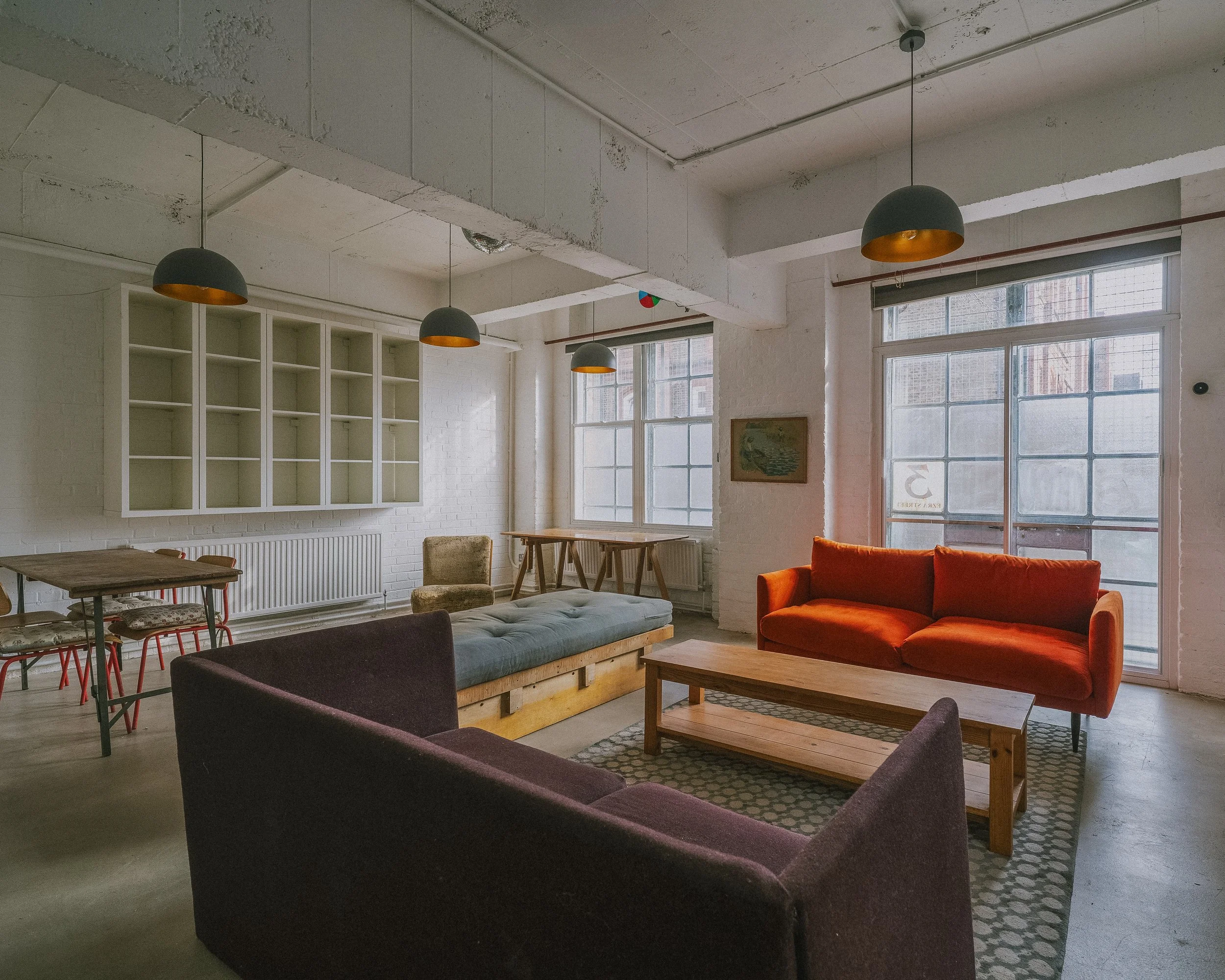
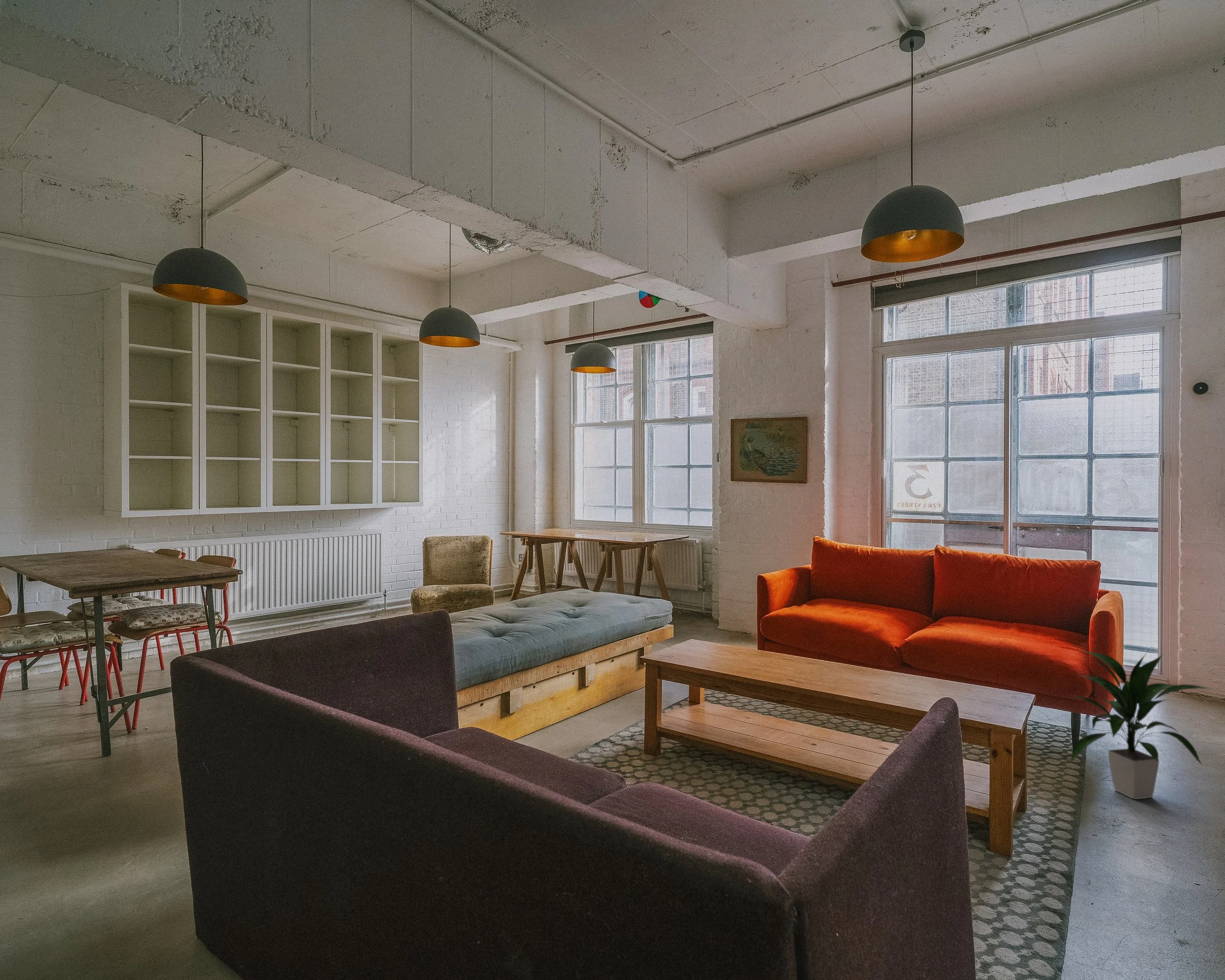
+ indoor plant [1068,649,1213,800]
